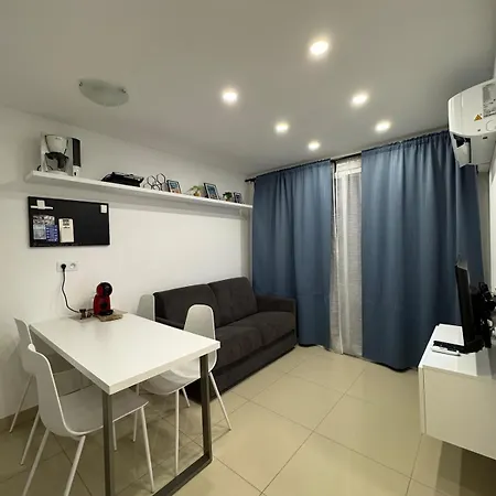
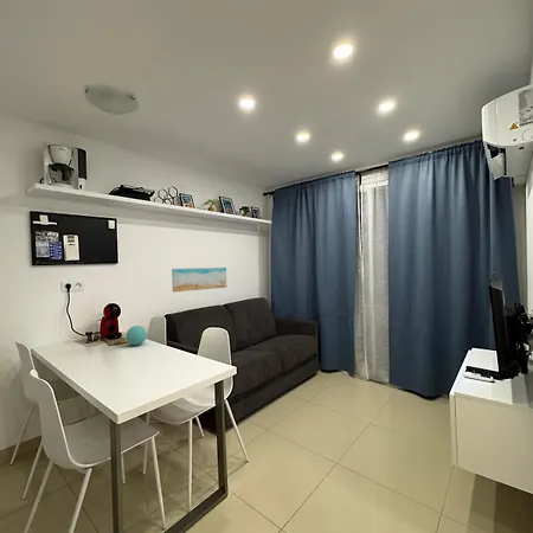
+ decorative ball [124,325,148,346]
+ wall art [171,266,227,294]
